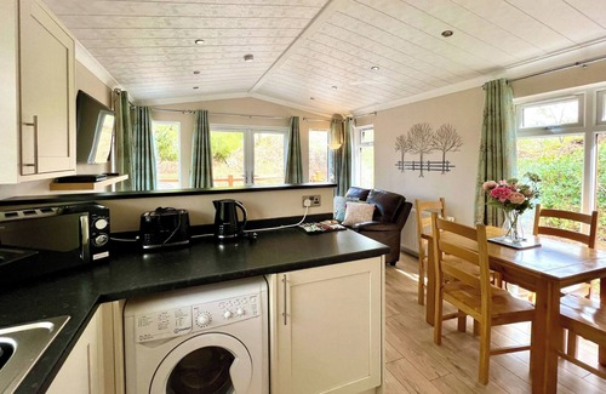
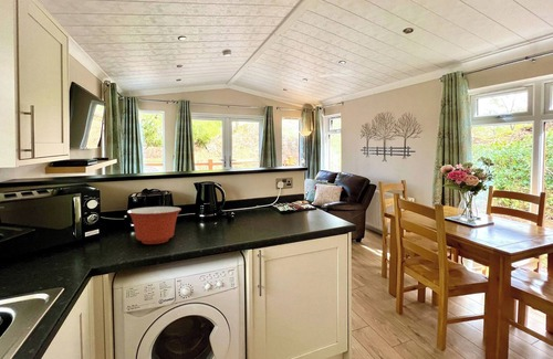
+ mixing bowl [126,205,182,245]
